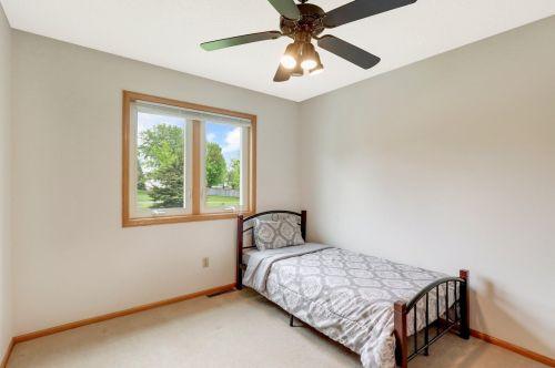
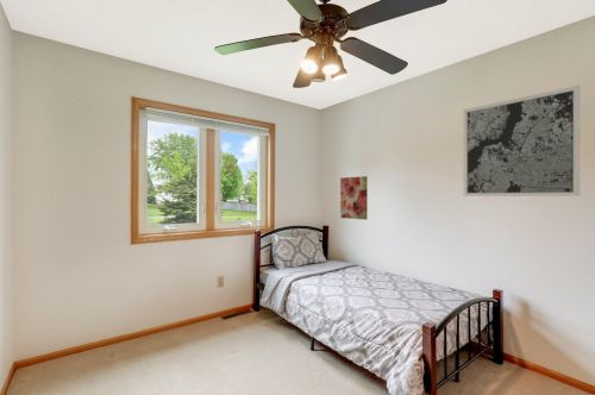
+ wall art [463,84,582,198]
+ wall art [339,175,369,221]
